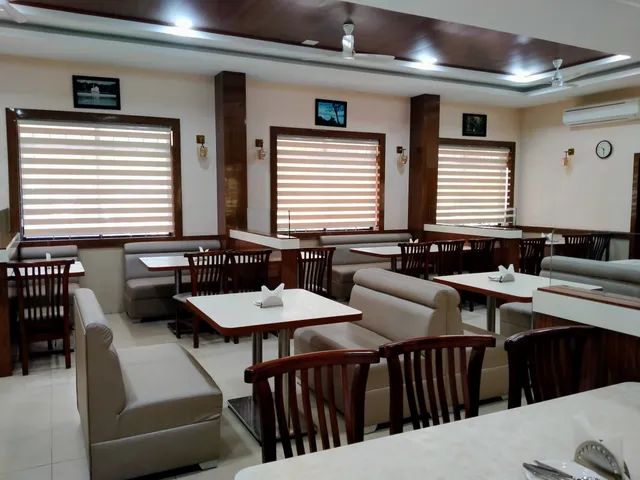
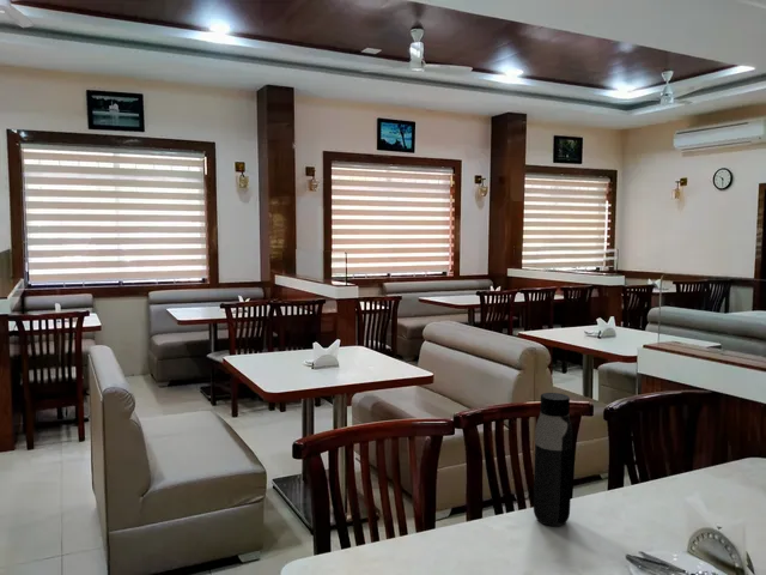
+ water bottle [533,392,574,527]
